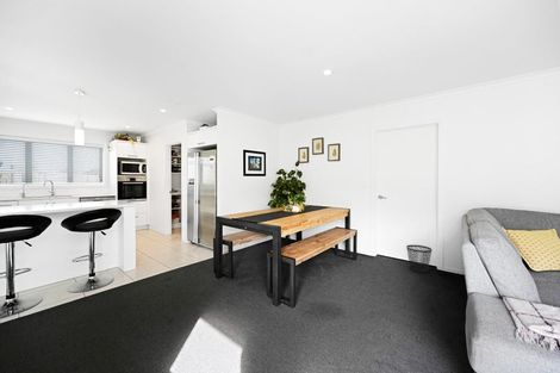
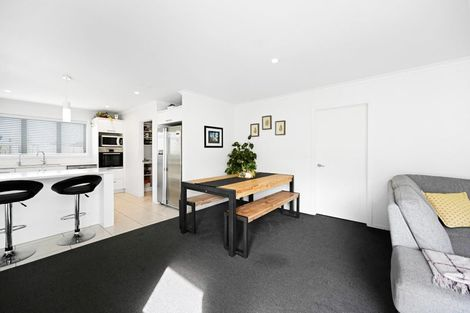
- wastebasket [405,243,433,274]
